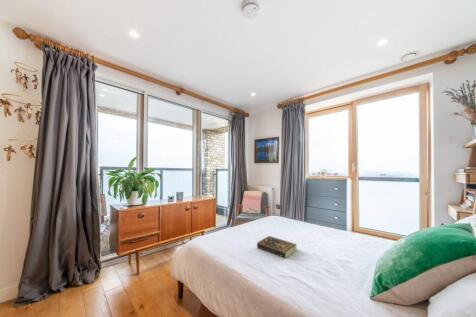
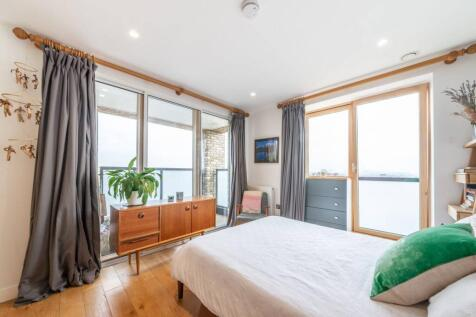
- book [256,235,298,259]
